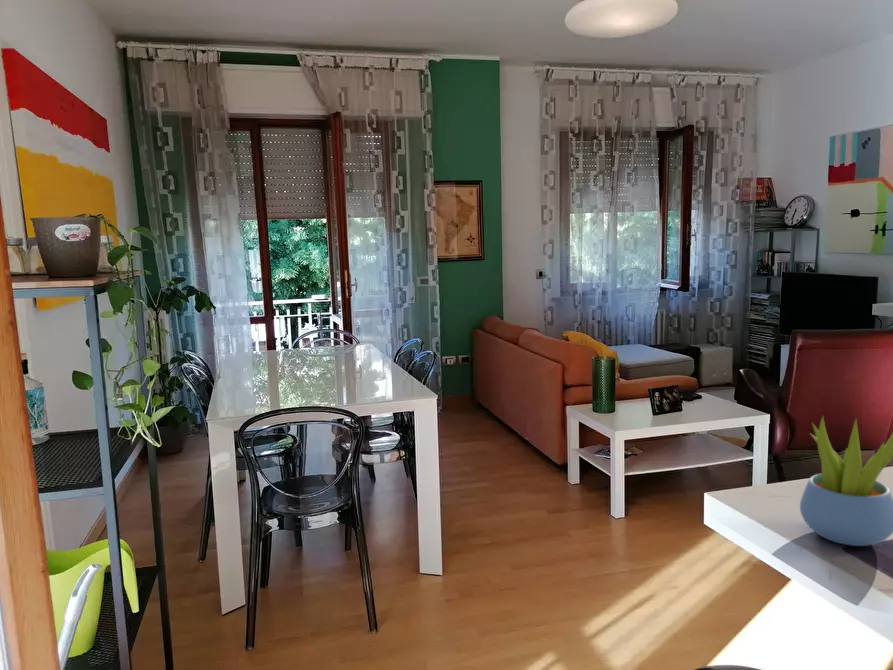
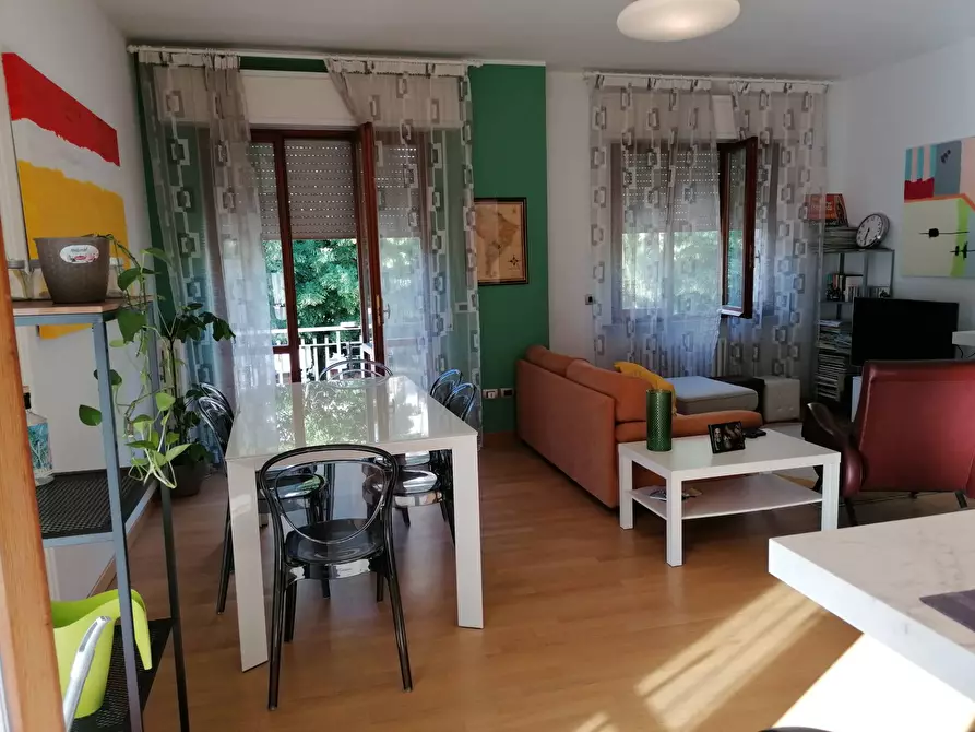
- succulent plant [799,415,893,547]
